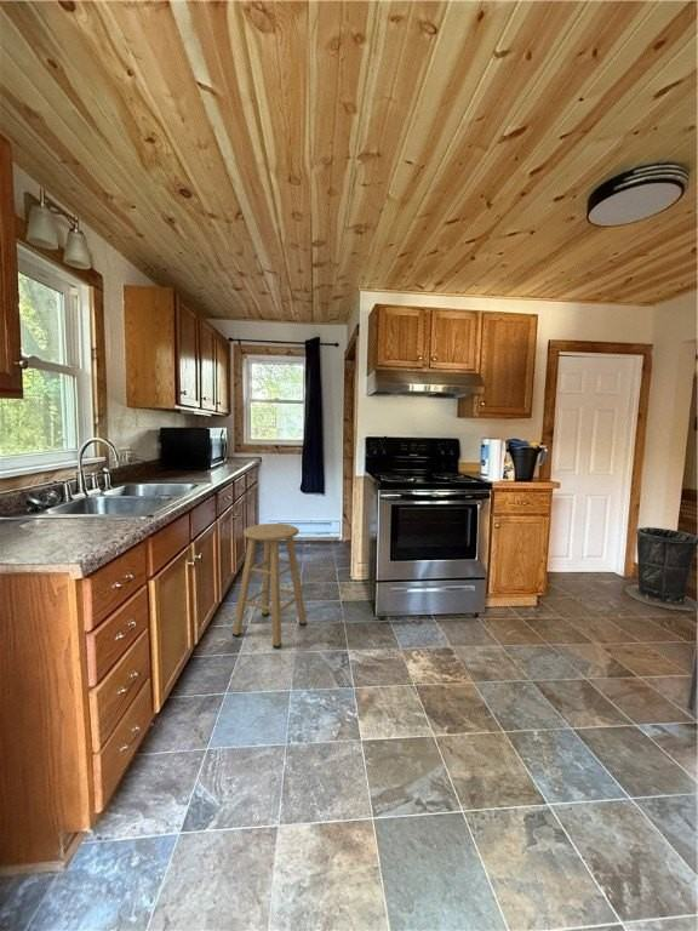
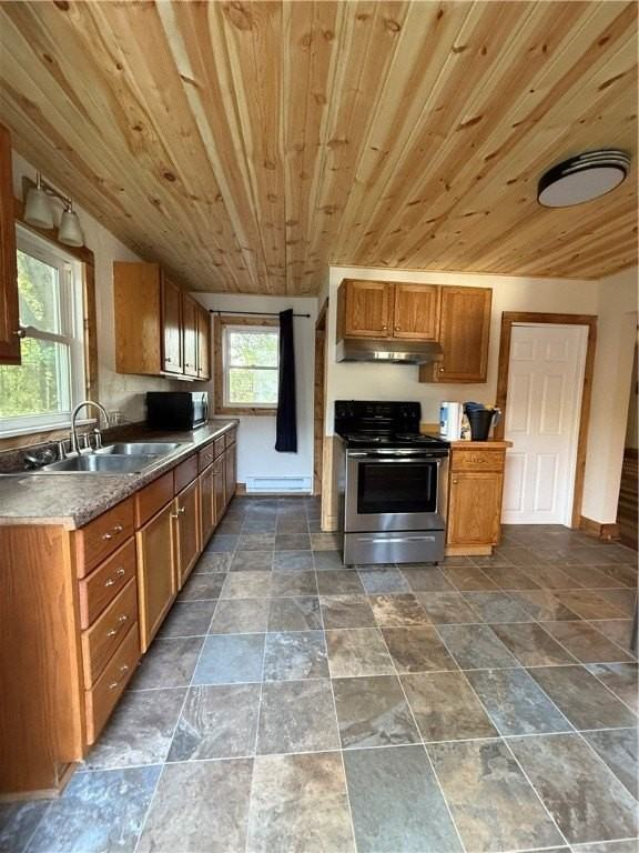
- trash can [624,526,698,612]
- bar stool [231,522,308,650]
